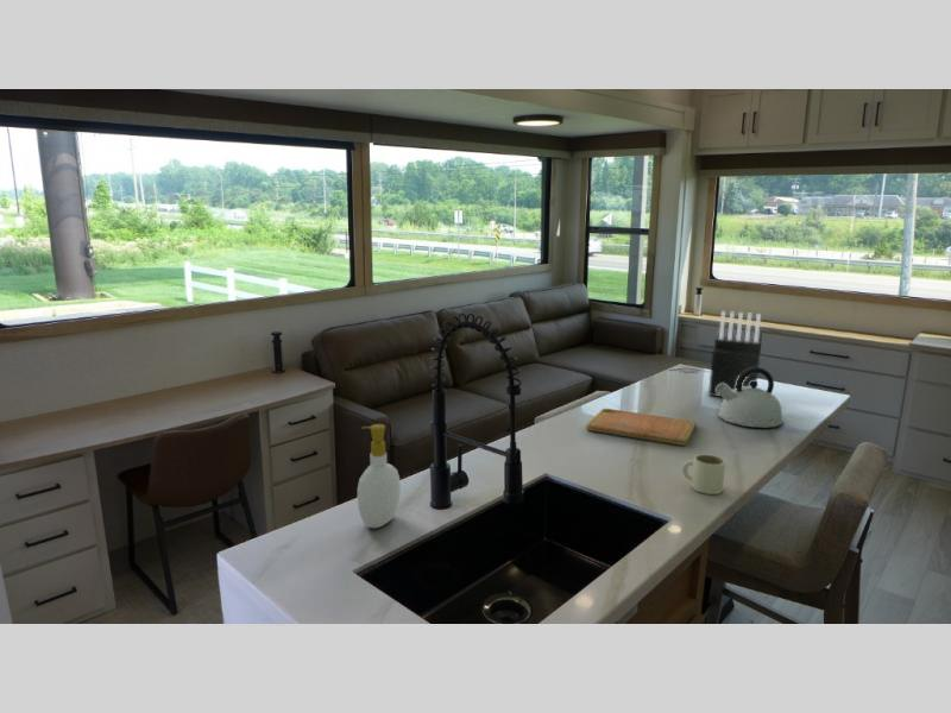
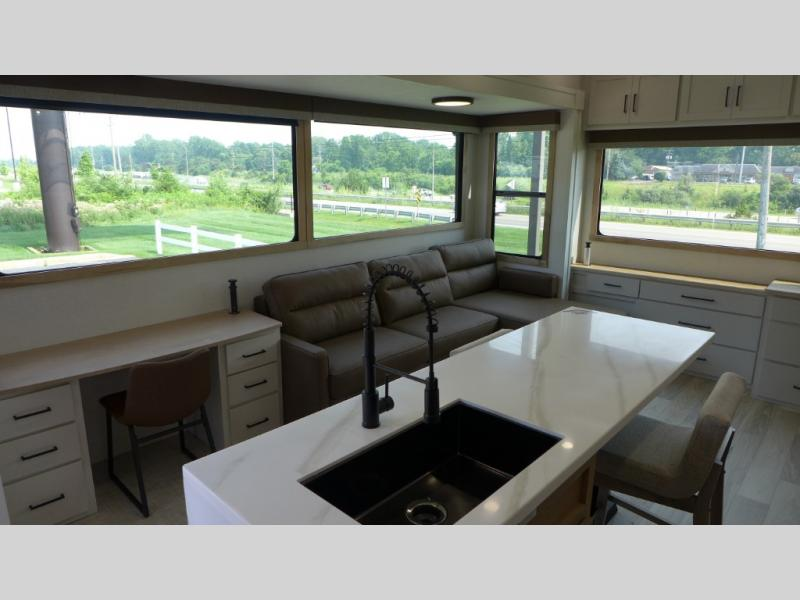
- soap bottle [357,423,402,529]
- knife block [707,310,763,398]
- cutting board [585,408,697,447]
- mug [680,453,726,496]
- kettle [717,366,785,429]
